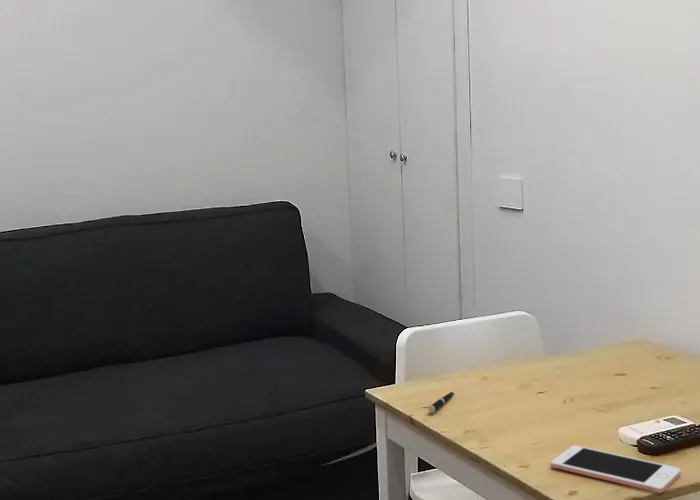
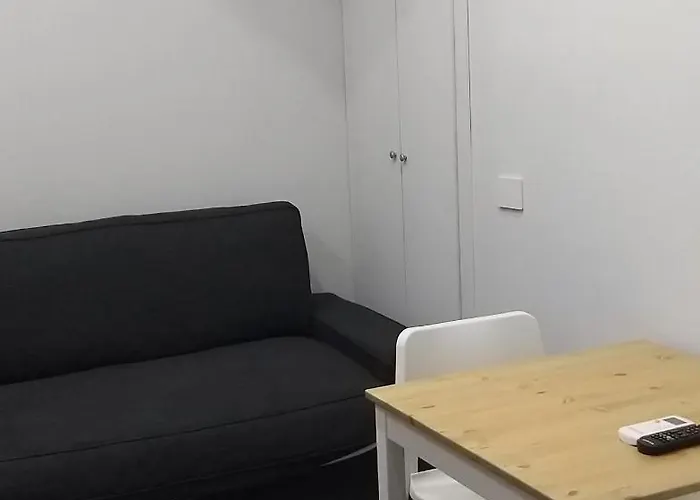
- cell phone [550,445,682,494]
- pen [427,390,456,414]
